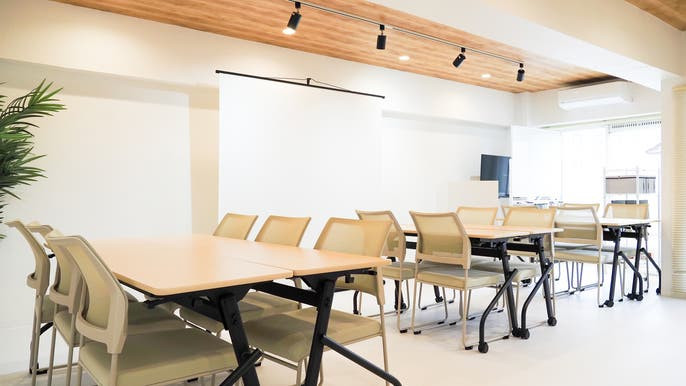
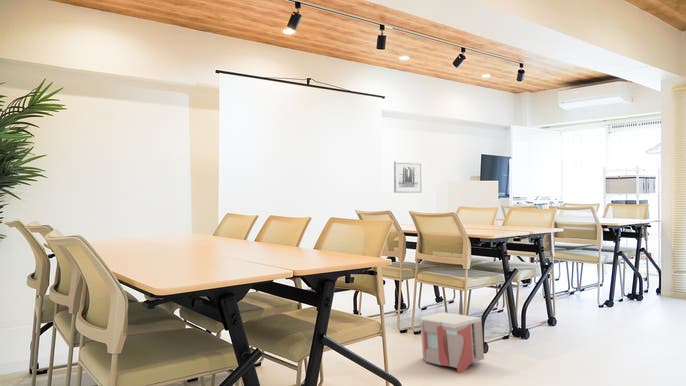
+ architectural model [420,311,485,374]
+ wall art [393,160,423,194]
